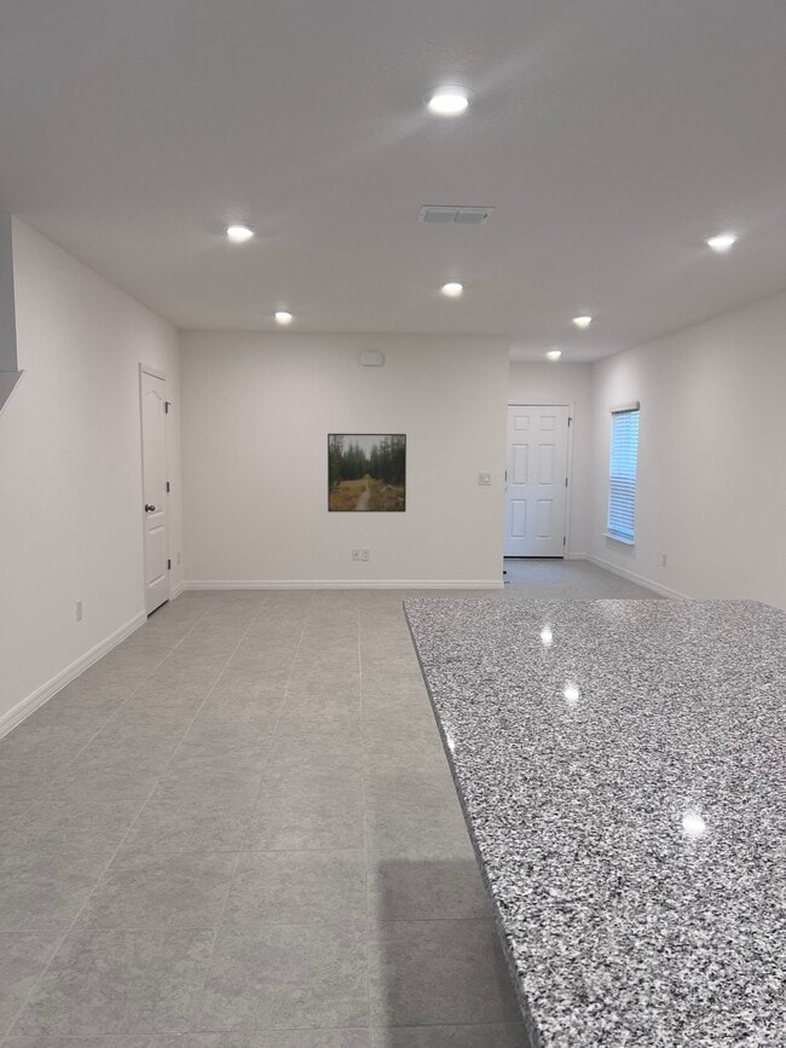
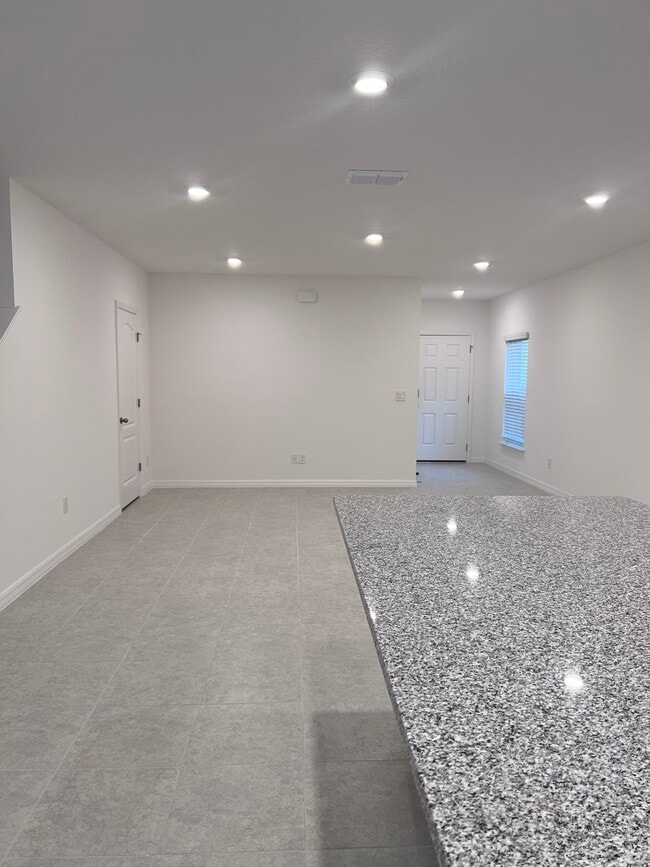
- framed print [326,433,408,514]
